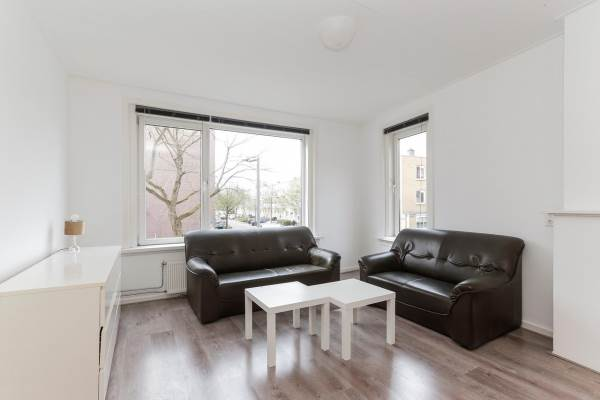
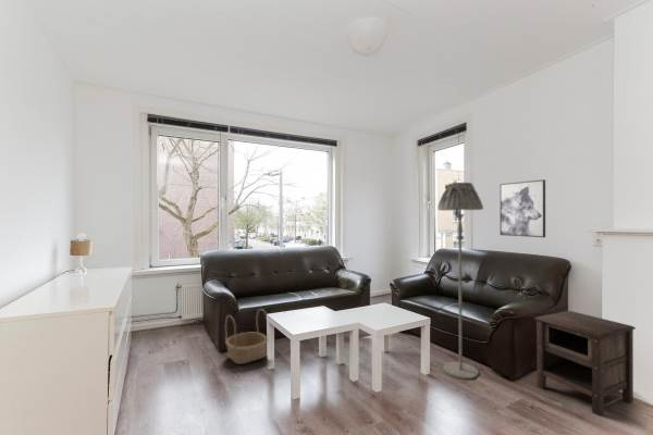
+ nightstand [533,310,637,418]
+ basket [224,308,268,365]
+ floor lamp [436,182,484,381]
+ wall art [498,178,546,238]
